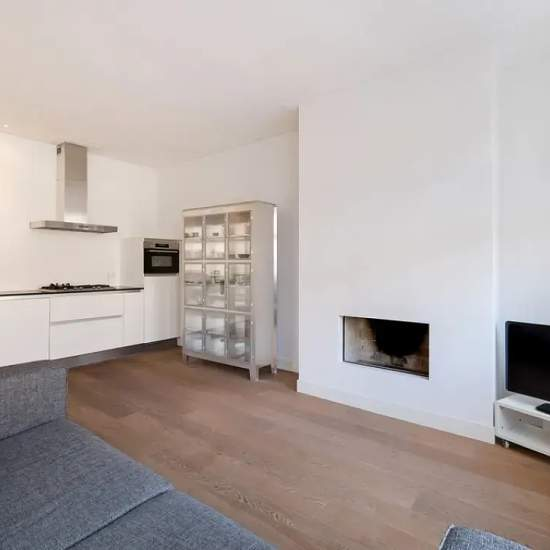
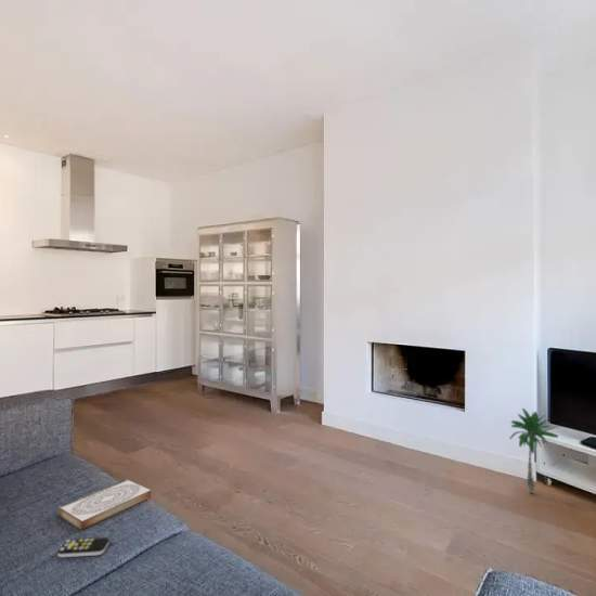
+ book [55,478,152,531]
+ palm tree [508,407,559,494]
+ remote control [56,536,111,558]
